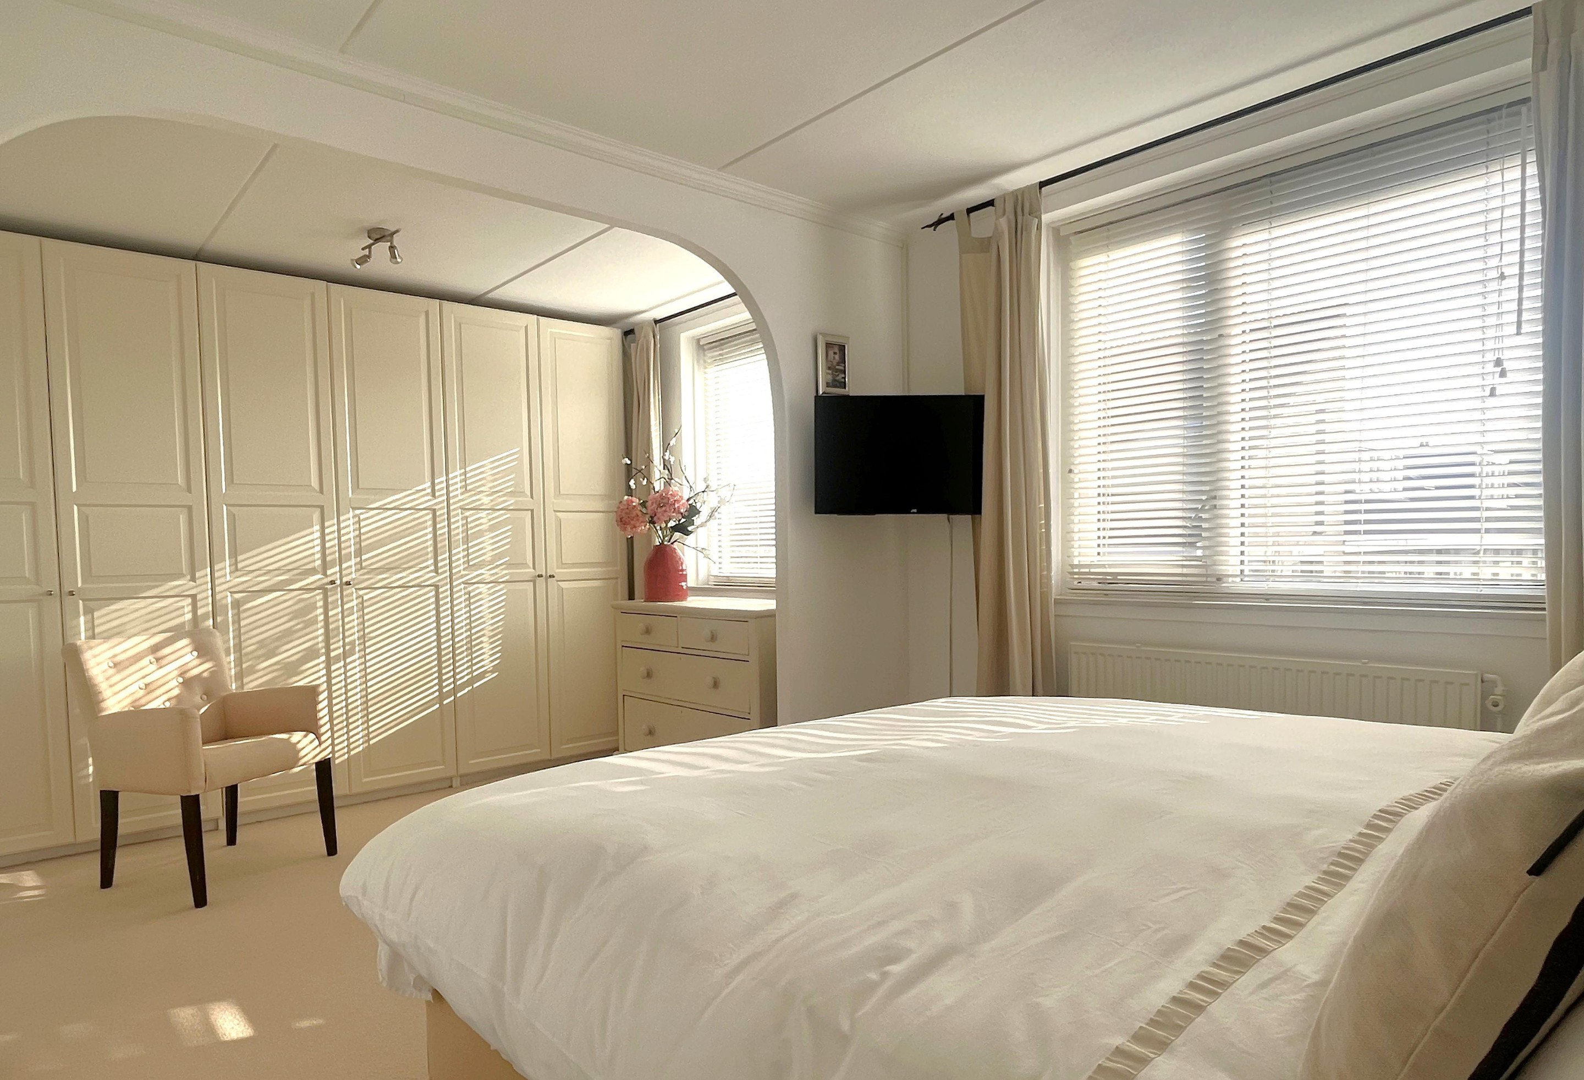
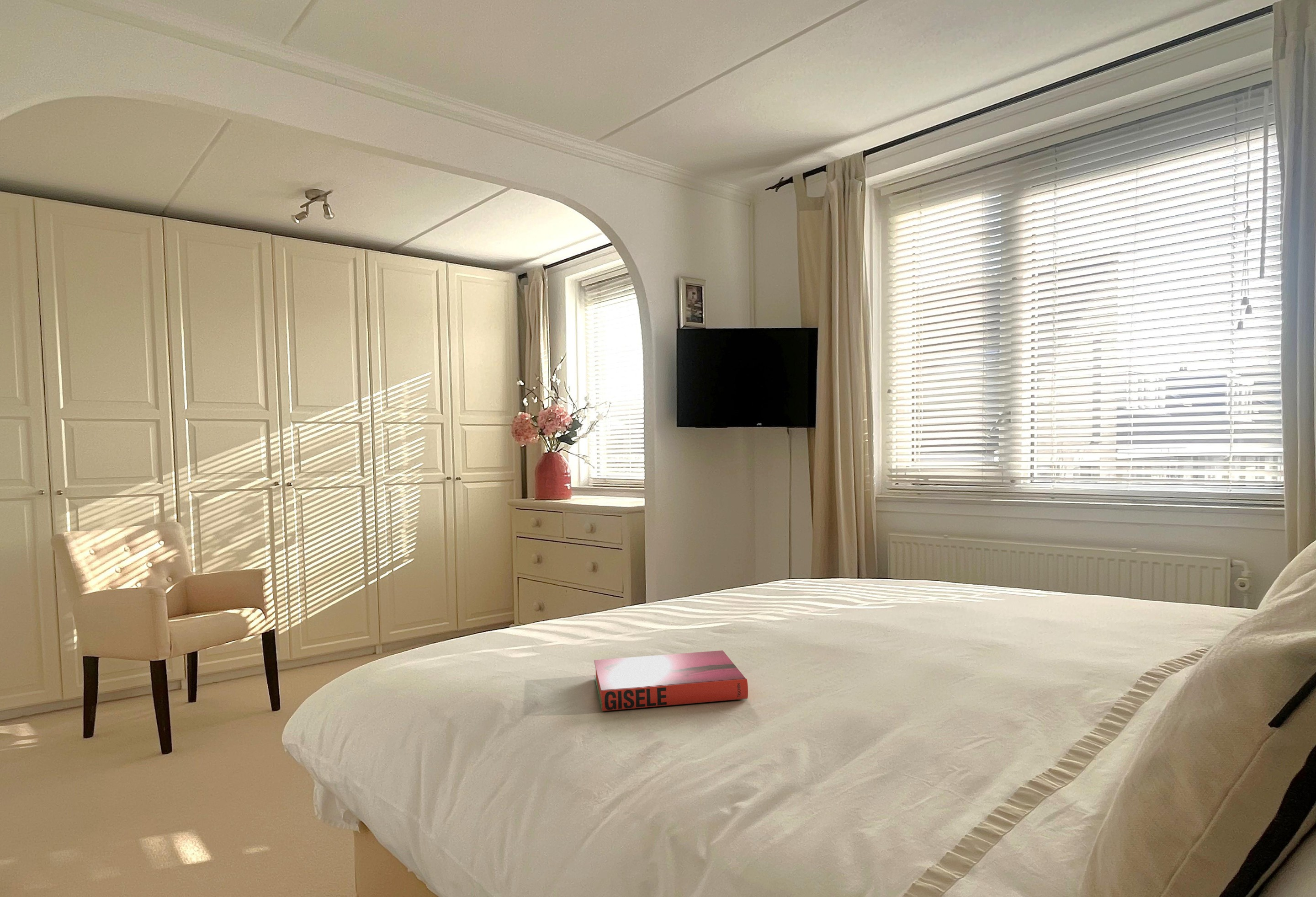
+ hardback book [594,650,748,711]
